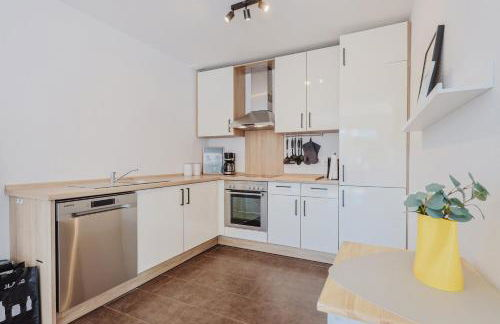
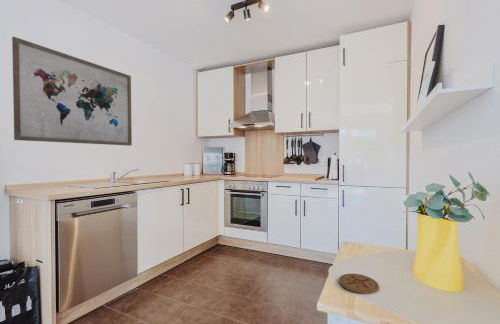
+ coaster [338,273,380,295]
+ wall art [11,36,133,147]
